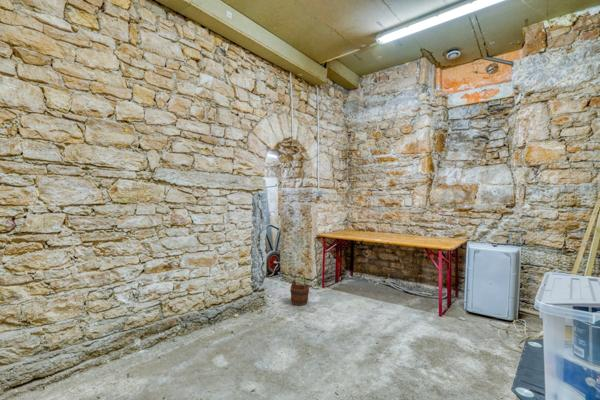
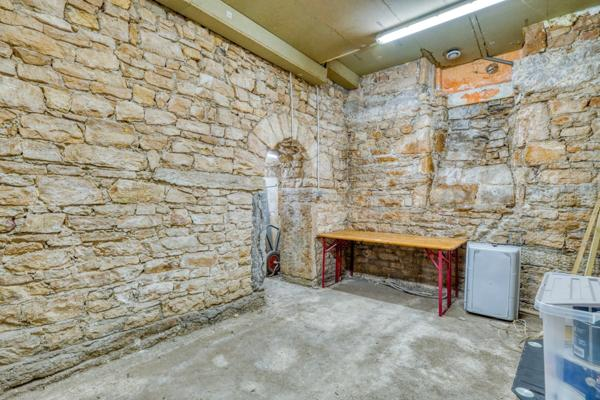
- wooden bucket [289,271,310,306]
